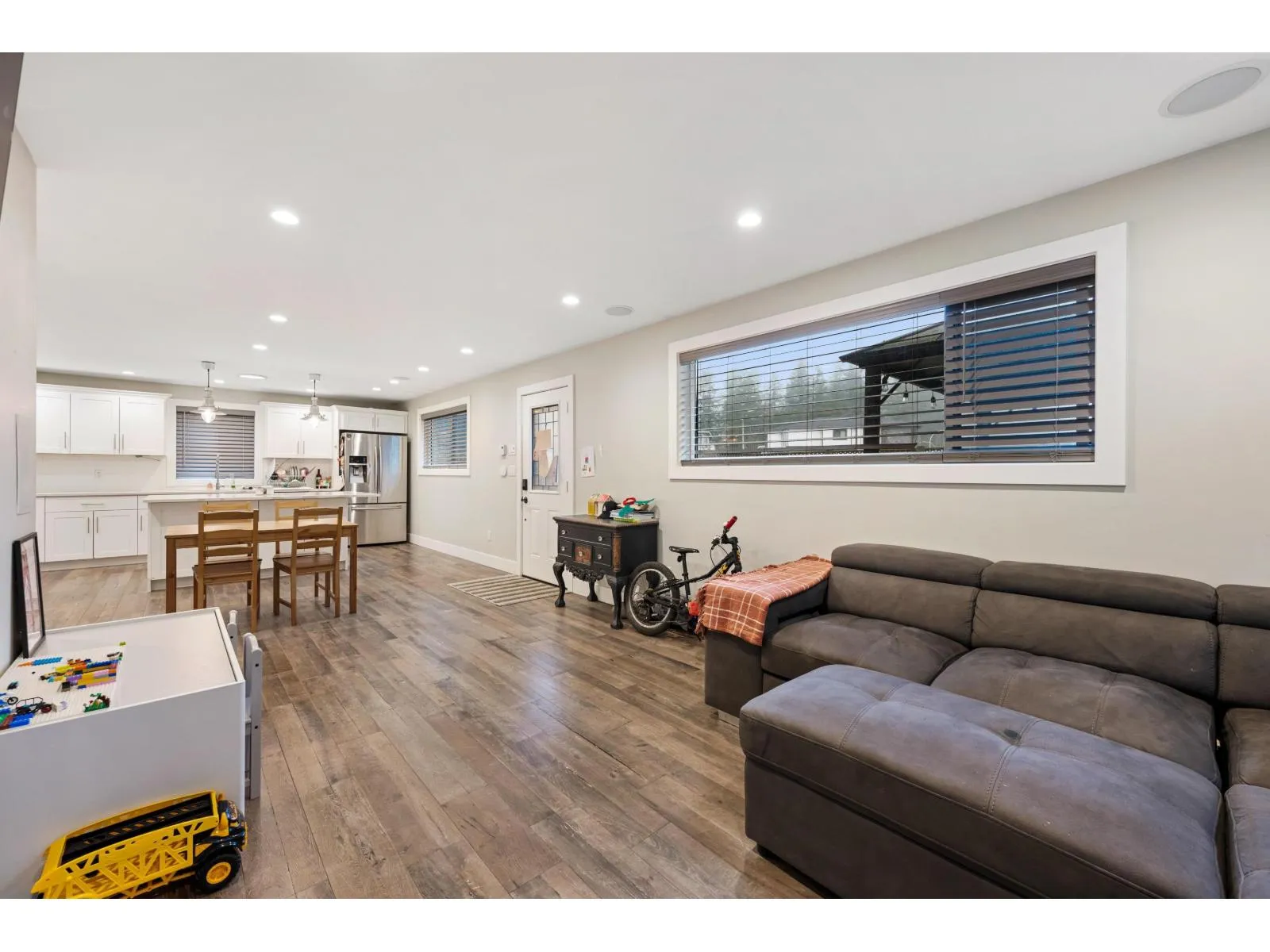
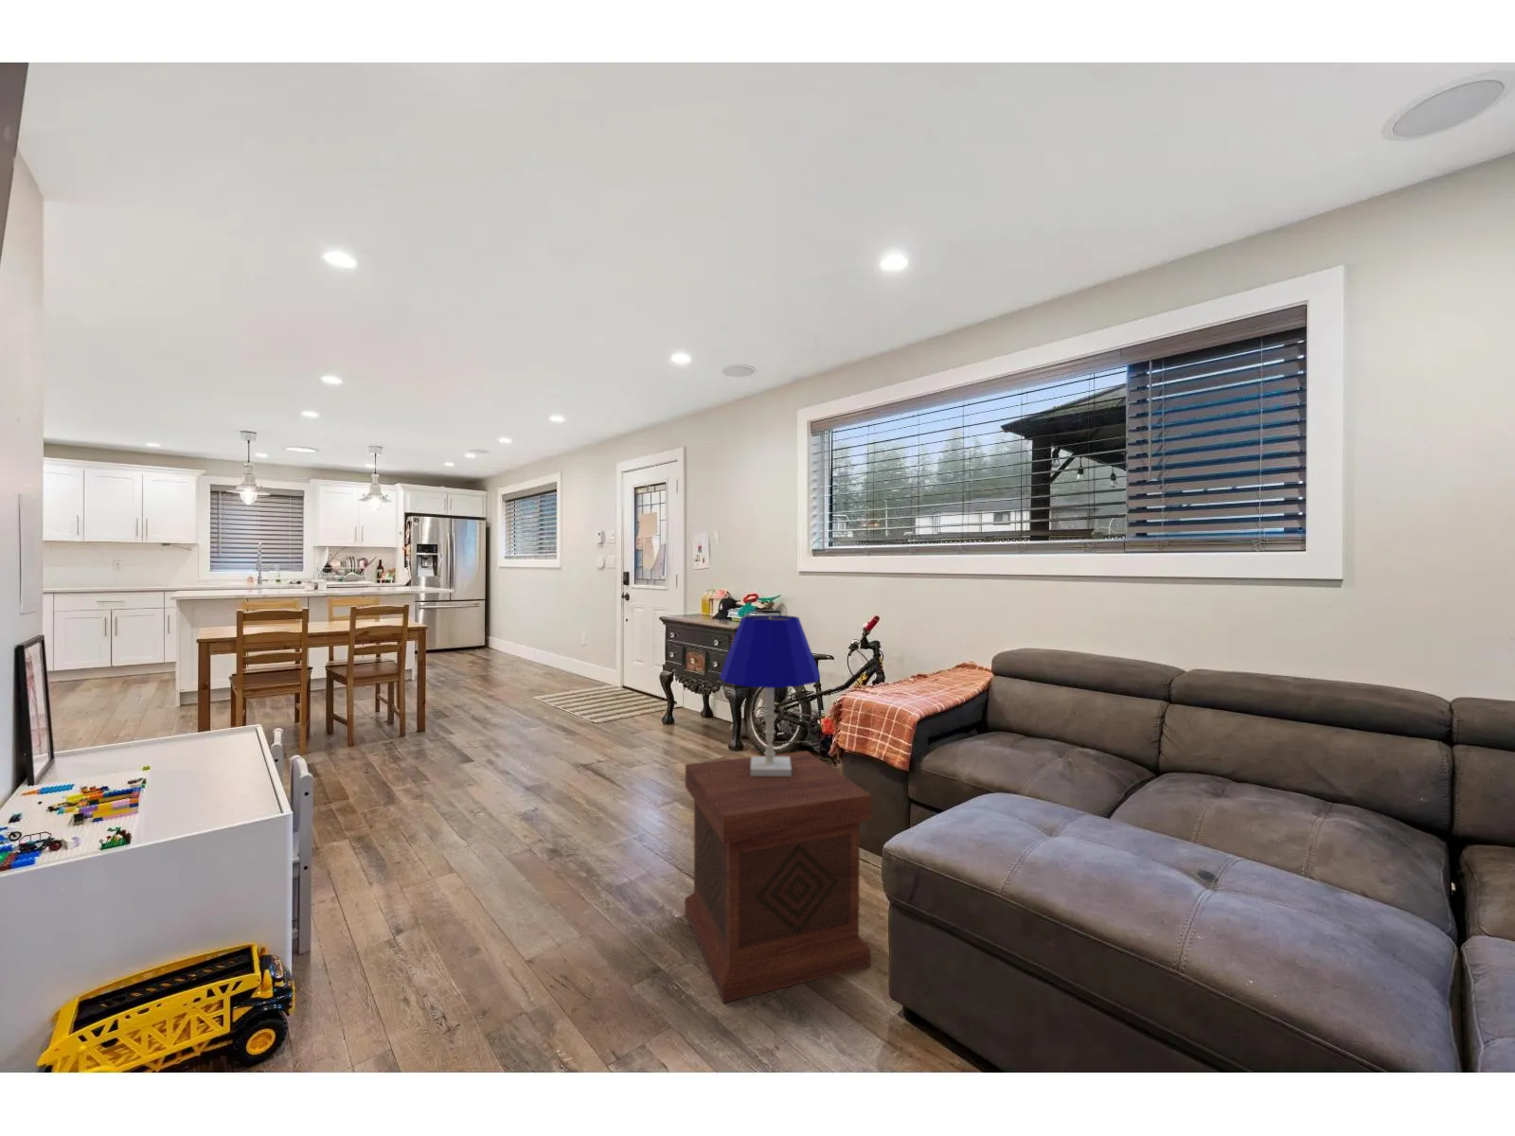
+ table lamp [718,615,821,777]
+ side table [684,749,872,1004]
